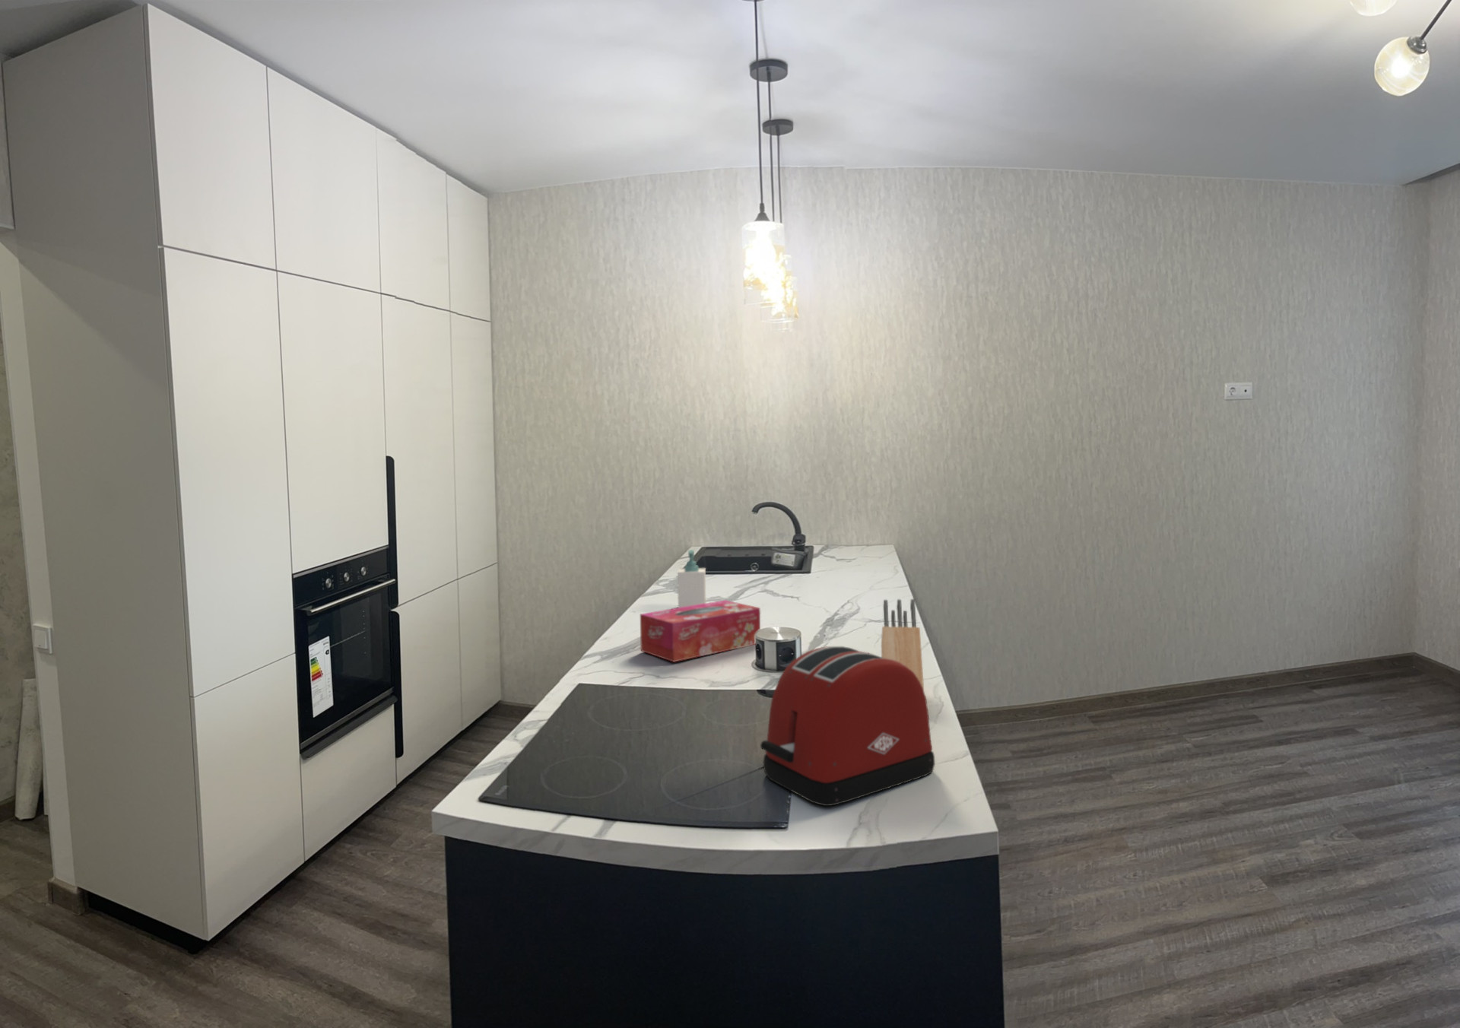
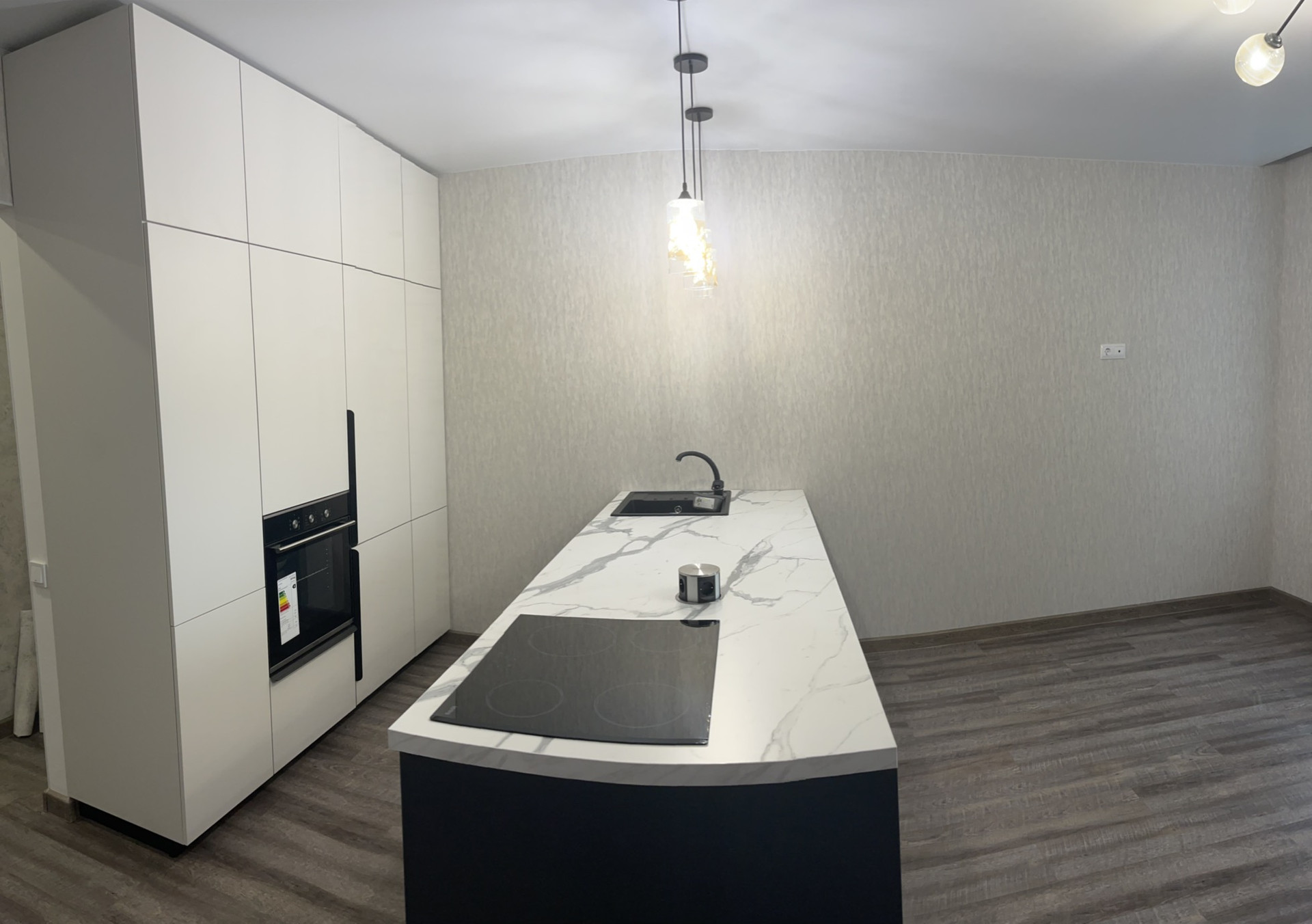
- toaster [760,645,935,807]
- tissue box [640,600,761,663]
- soap bottle [677,548,707,609]
- knife block [880,599,925,691]
